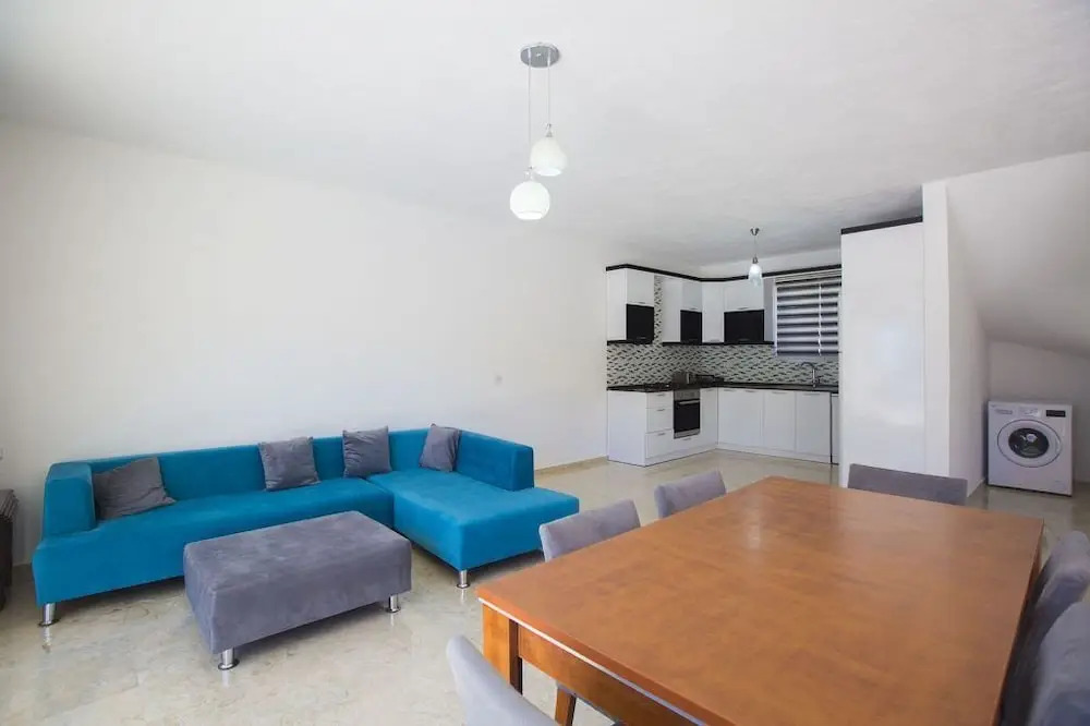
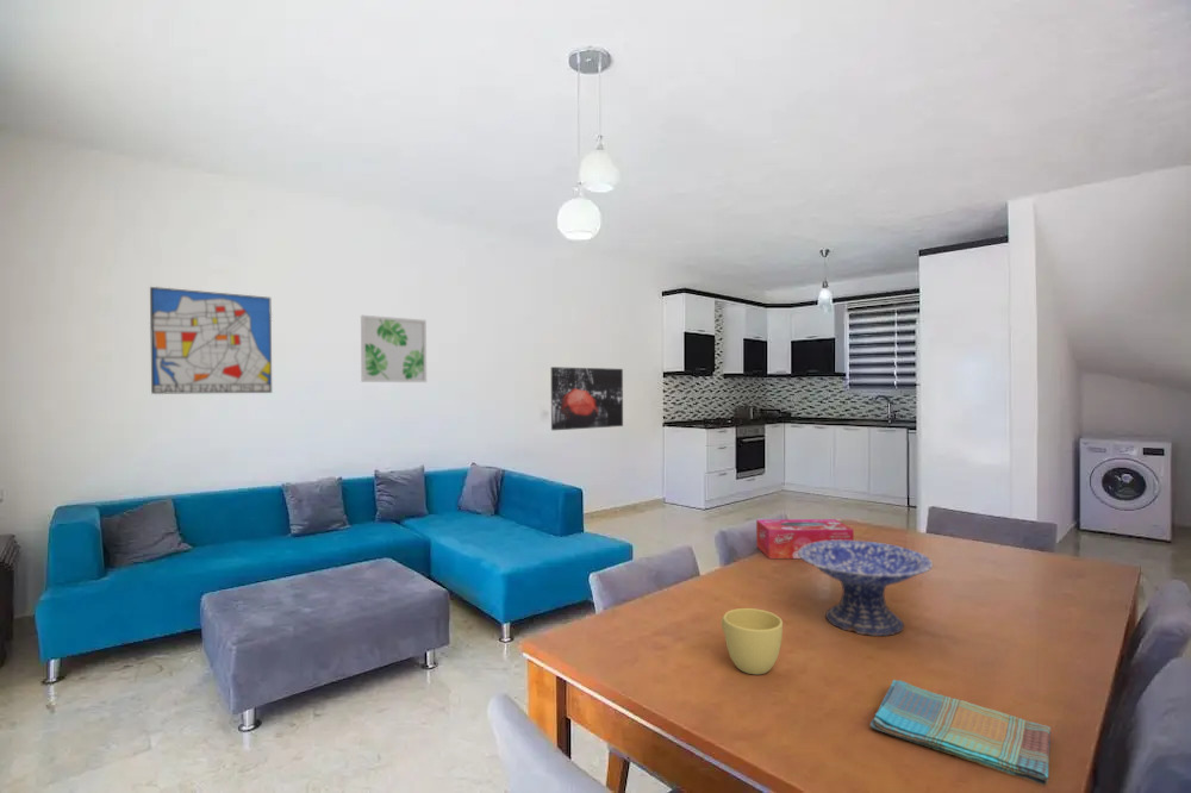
+ cup [721,607,784,675]
+ dish towel [869,679,1052,787]
+ wall art [360,314,428,383]
+ tissue box [755,518,855,560]
+ wall art [149,286,273,395]
+ wall art [550,366,624,431]
+ decorative bowl [798,539,934,637]
